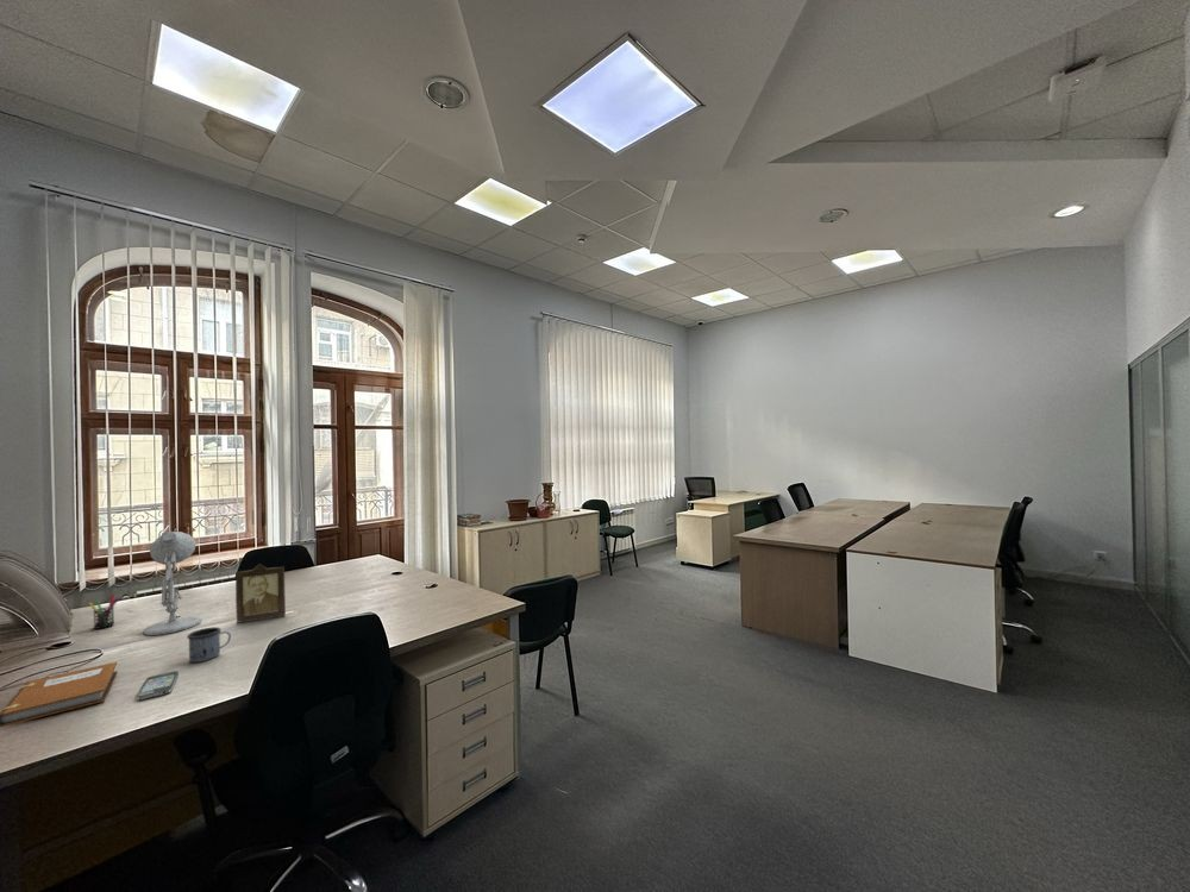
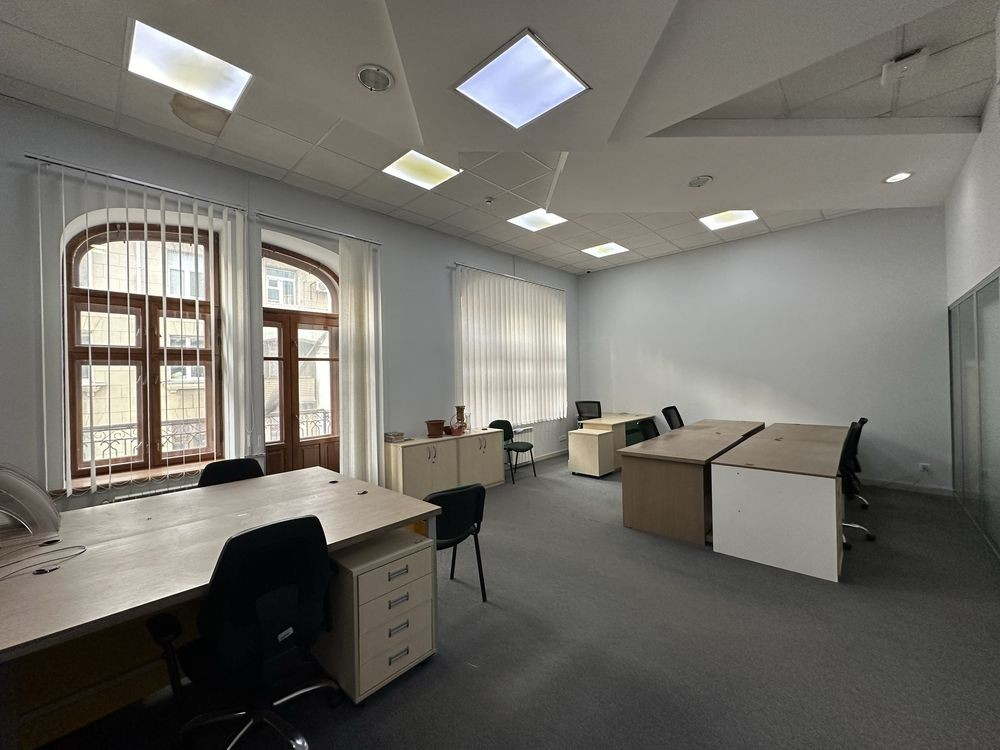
- smartphone [136,670,180,702]
- pen holder [88,593,120,630]
- desk lamp [142,530,202,636]
- notebook [0,661,119,728]
- photo frame [234,563,287,624]
- mug [186,626,232,664]
